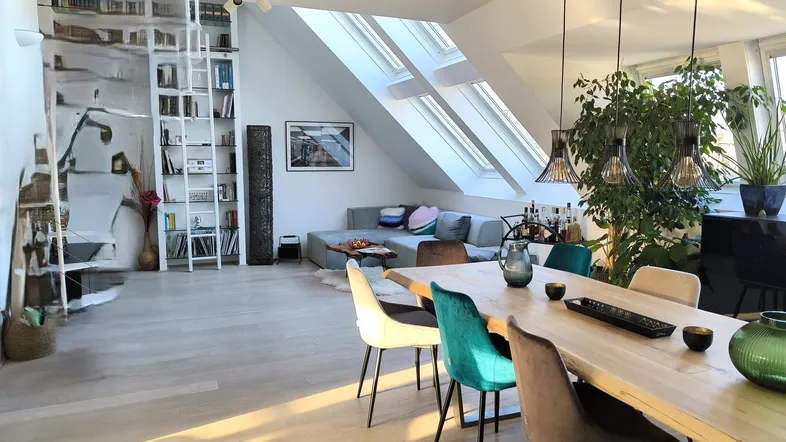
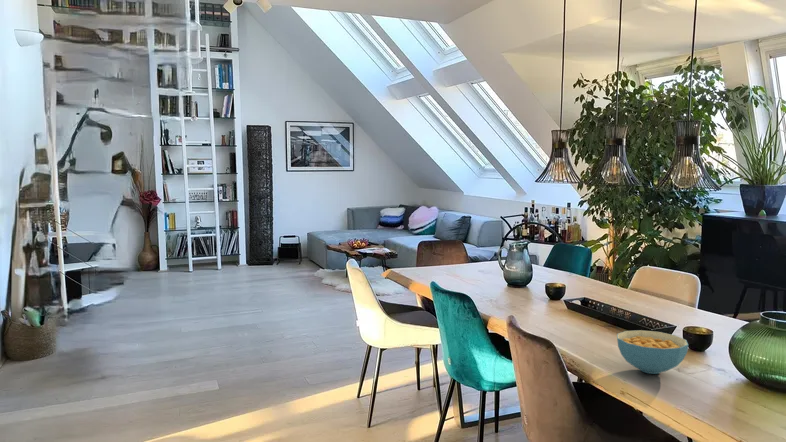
+ cereal bowl [616,329,689,375]
